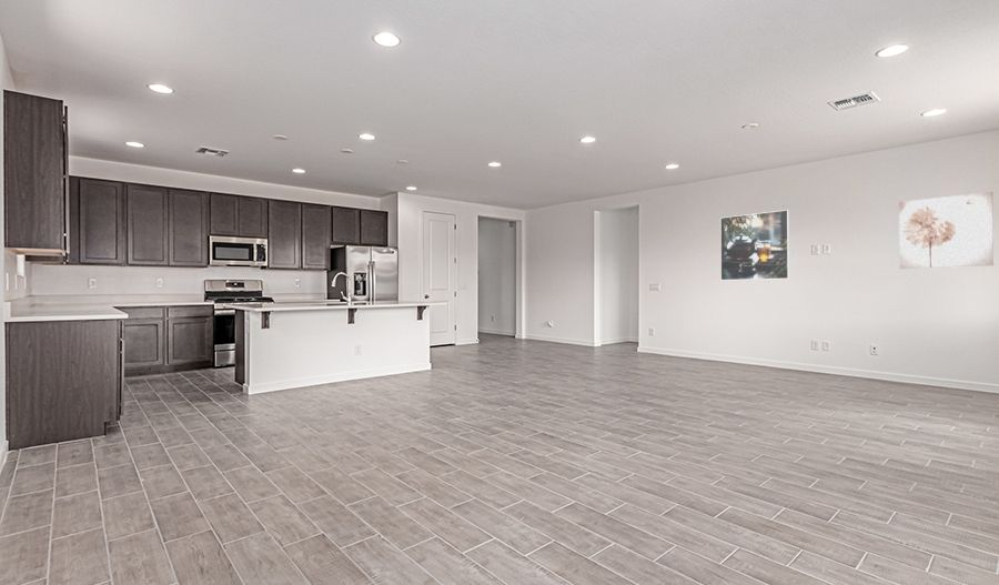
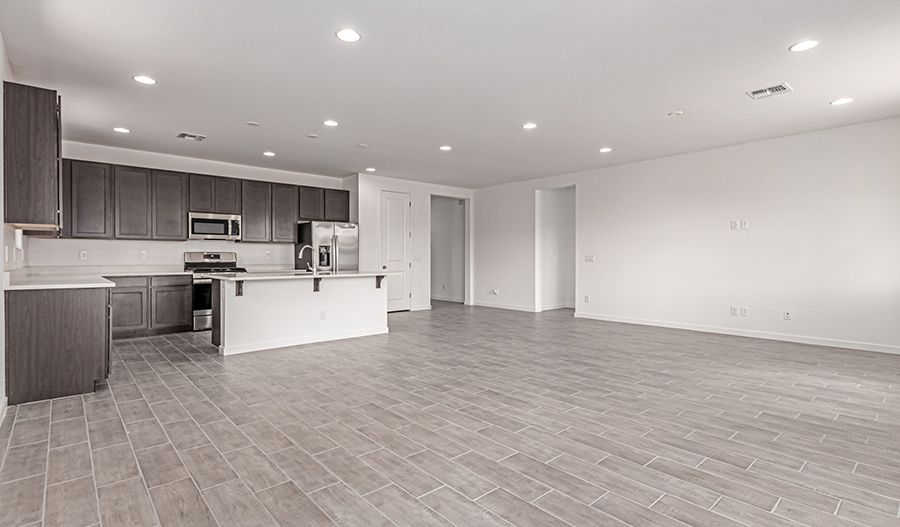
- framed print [719,209,790,281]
- wall art [898,191,995,270]
